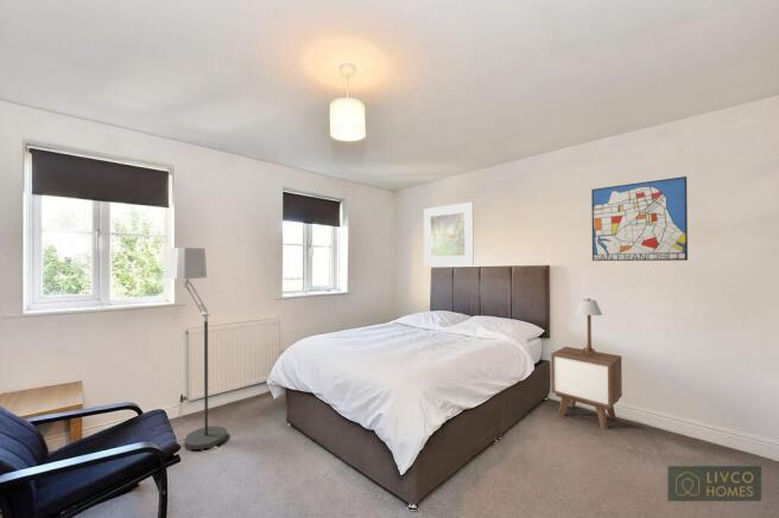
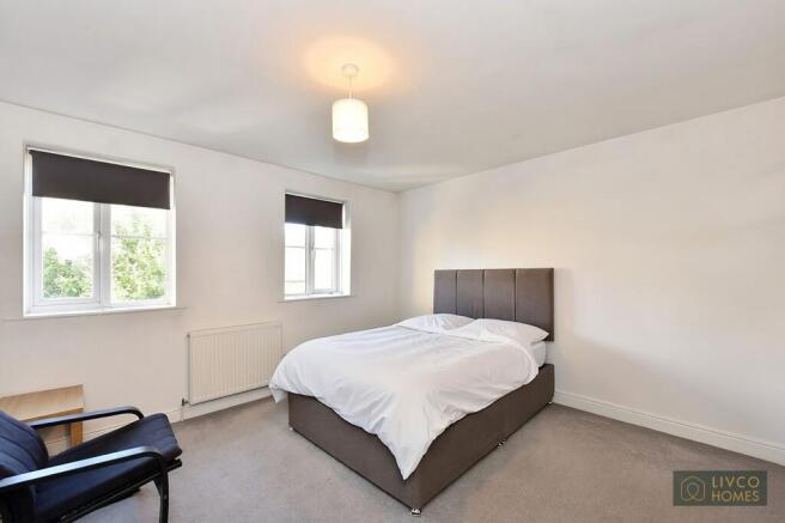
- nightstand [550,345,623,430]
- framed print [423,200,475,266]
- table lamp [576,298,603,356]
- floor lamp [166,247,228,453]
- wall art [590,175,689,262]
